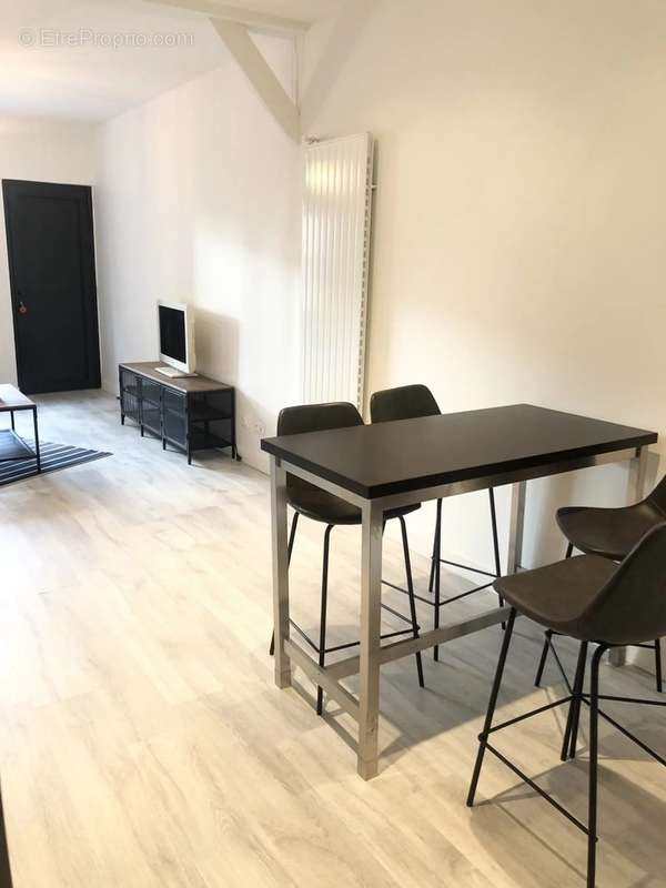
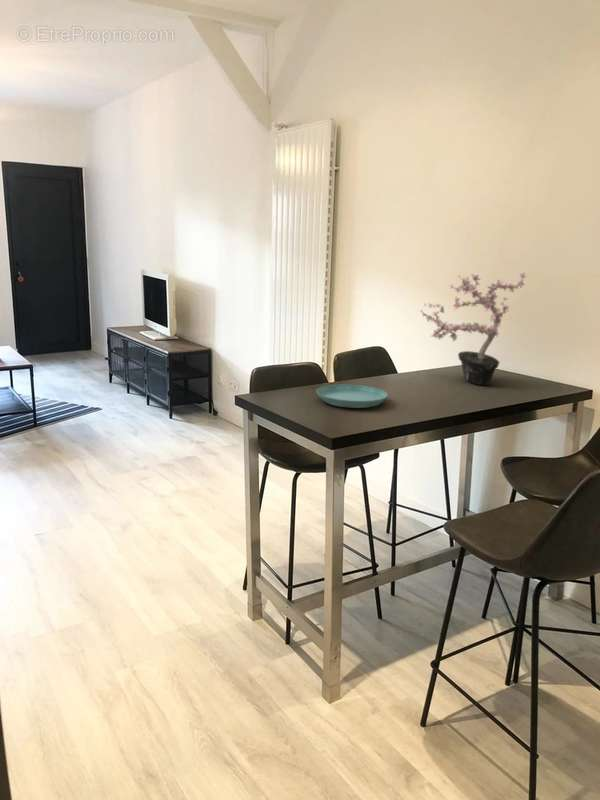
+ potted plant [419,271,528,386]
+ saucer [316,384,388,409]
